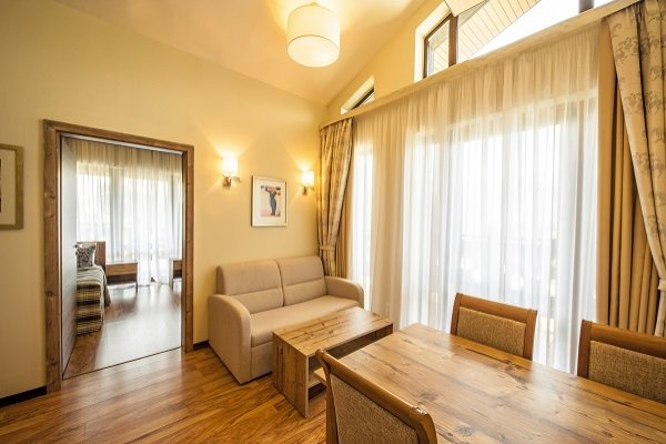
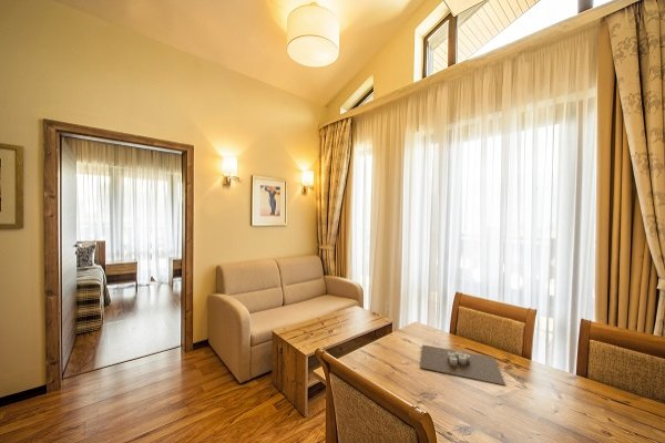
+ candle [419,343,507,387]
